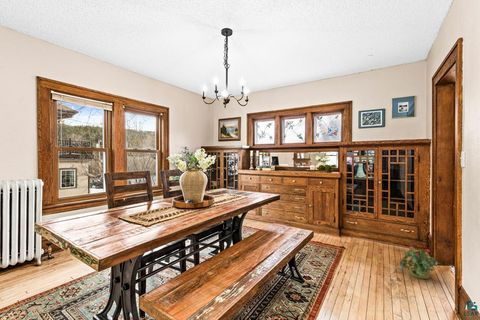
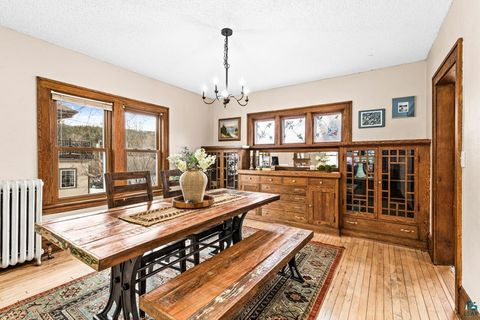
- potted plant [399,244,441,280]
